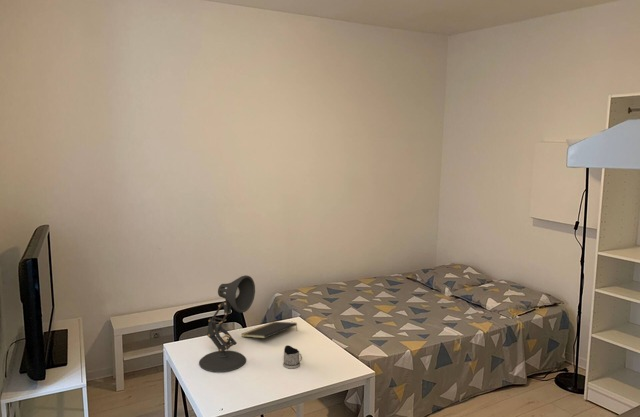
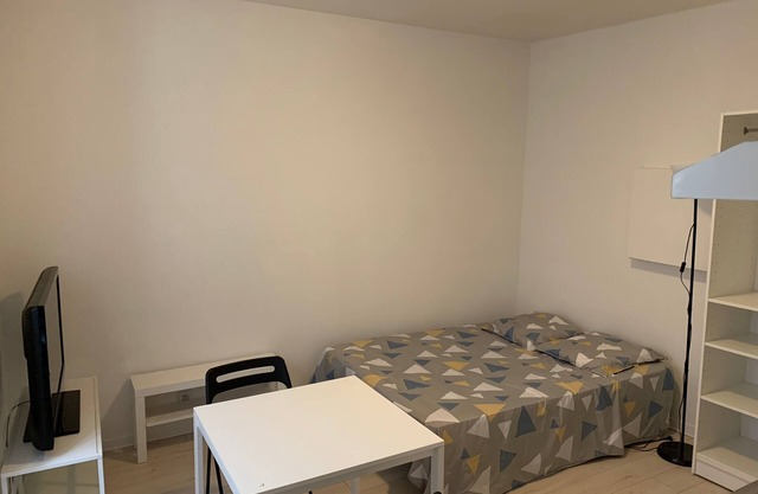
- desk lamp [198,274,256,373]
- notepad [241,321,298,339]
- tea glass holder [282,344,303,369]
